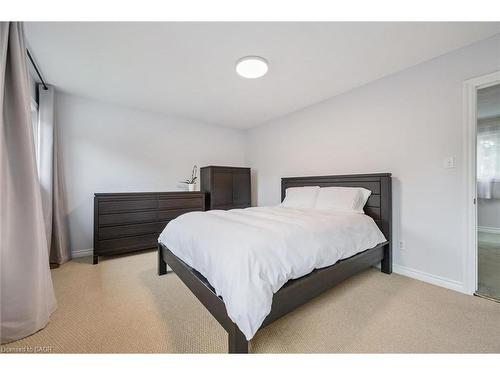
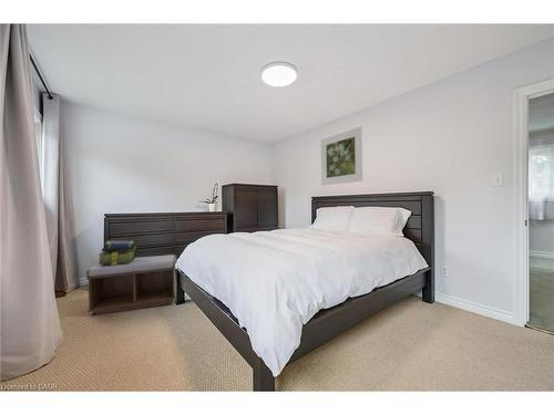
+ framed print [320,126,365,186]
+ stack of books [98,240,137,266]
+ bench [85,253,177,315]
